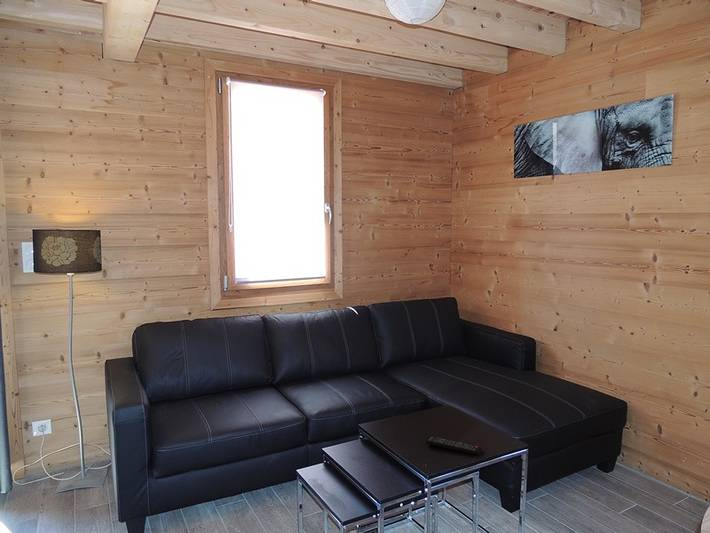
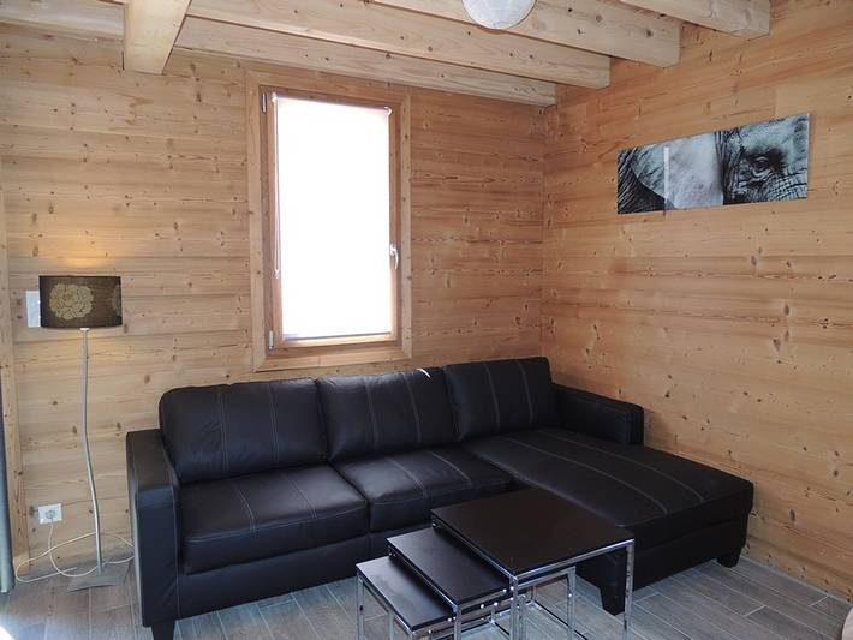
- remote control [425,436,483,456]
